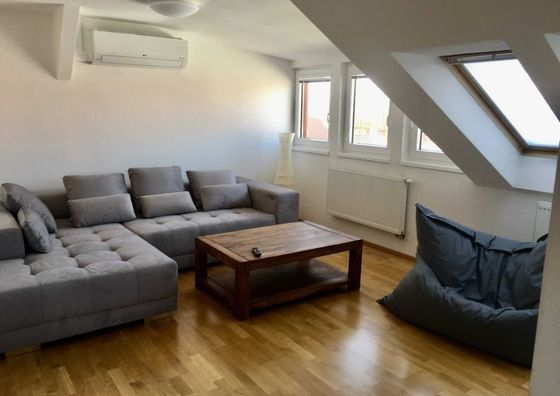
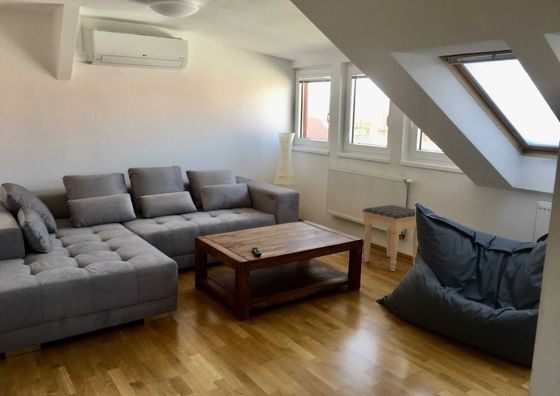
+ footstool [361,204,418,272]
